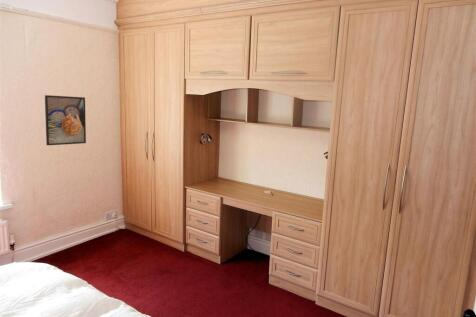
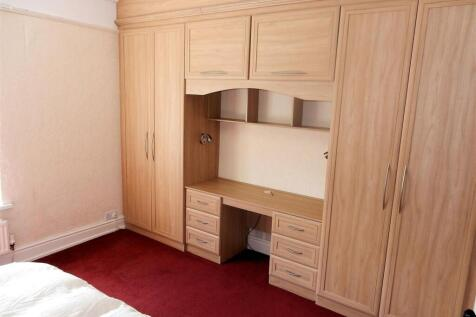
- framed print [44,94,87,146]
